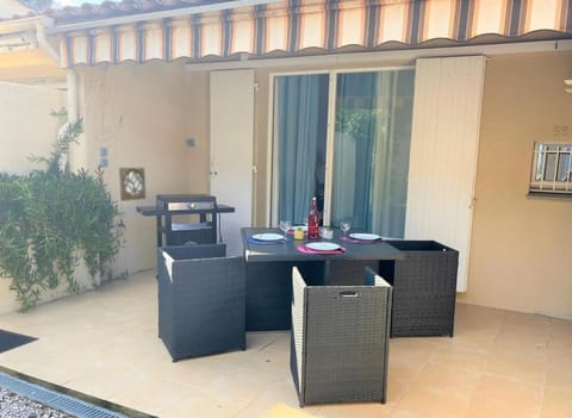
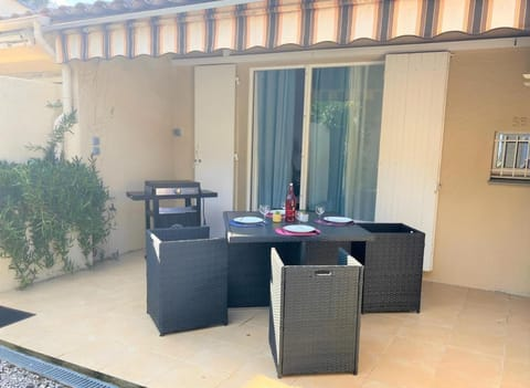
- wall ornament [118,167,148,202]
